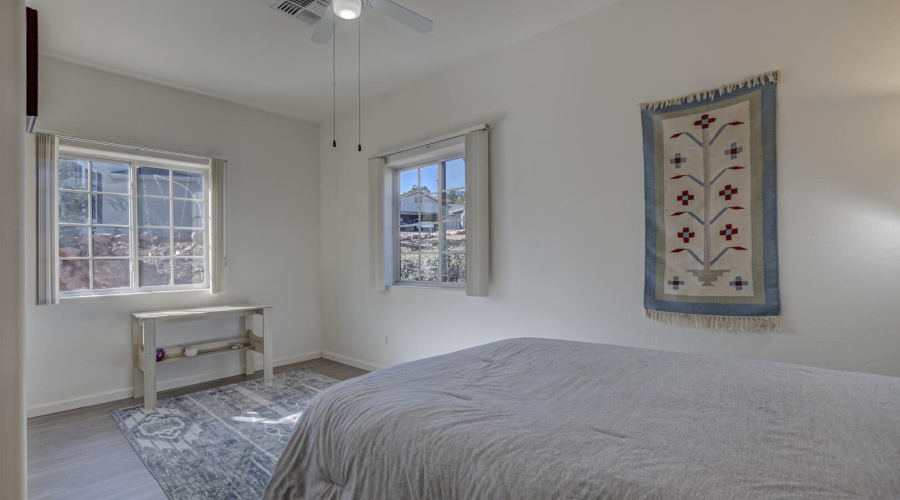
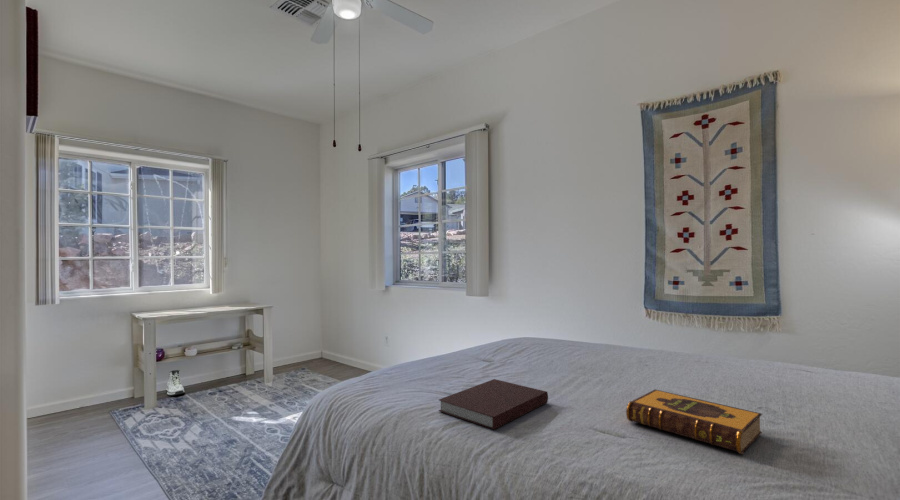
+ hardback book [625,388,763,455]
+ notebook [438,378,549,431]
+ sneaker [165,369,186,397]
